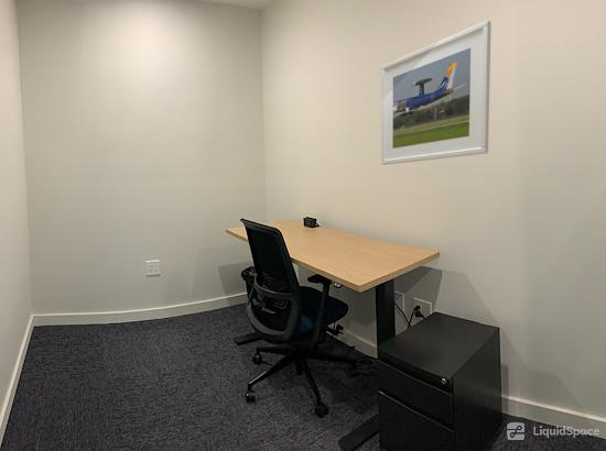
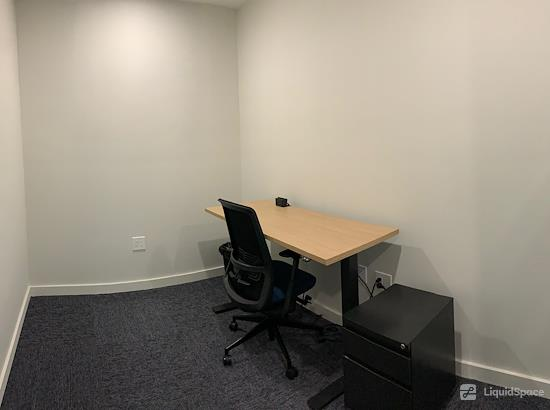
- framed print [381,20,493,166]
